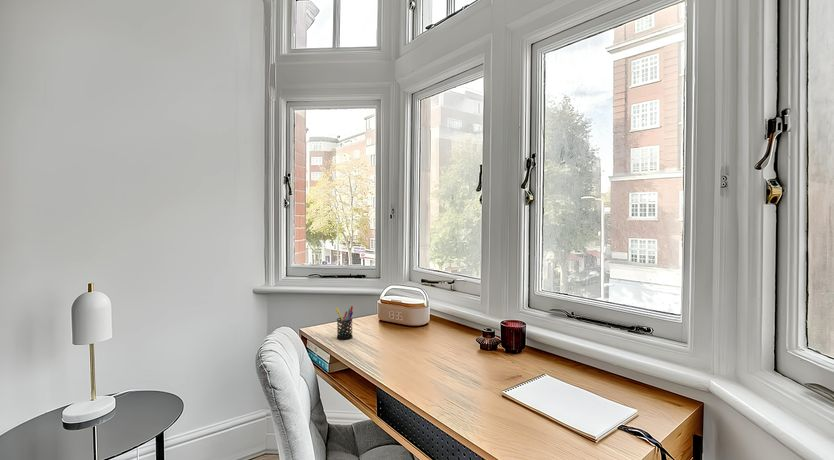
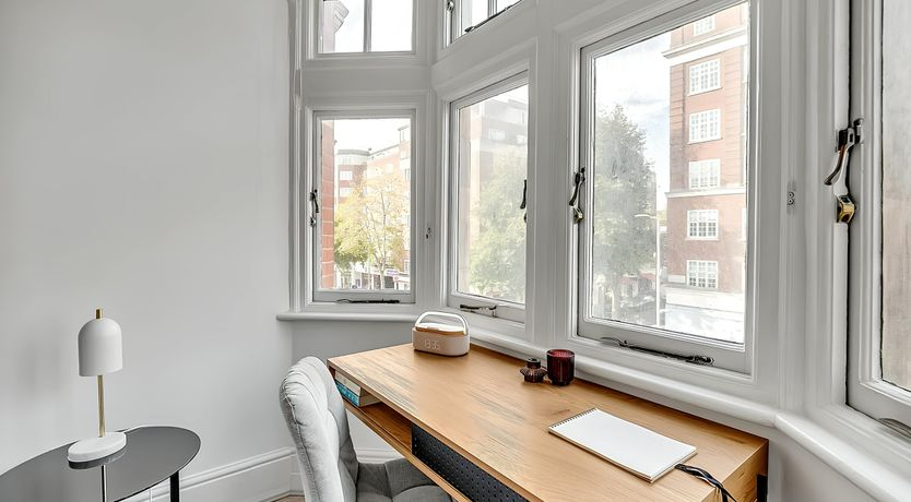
- pen holder [335,305,354,340]
